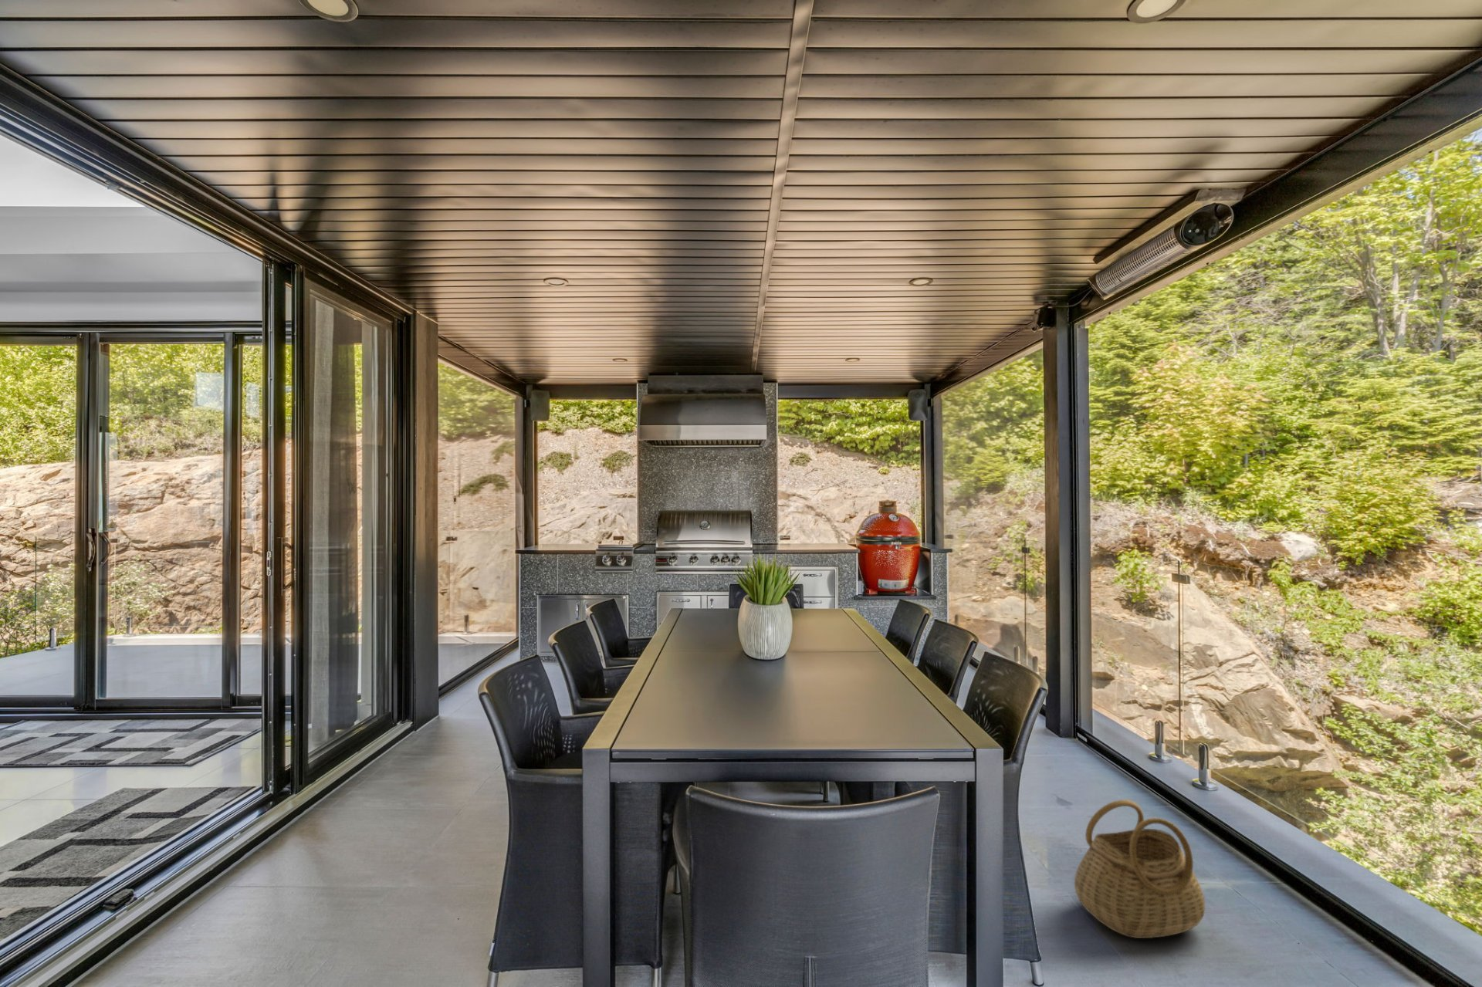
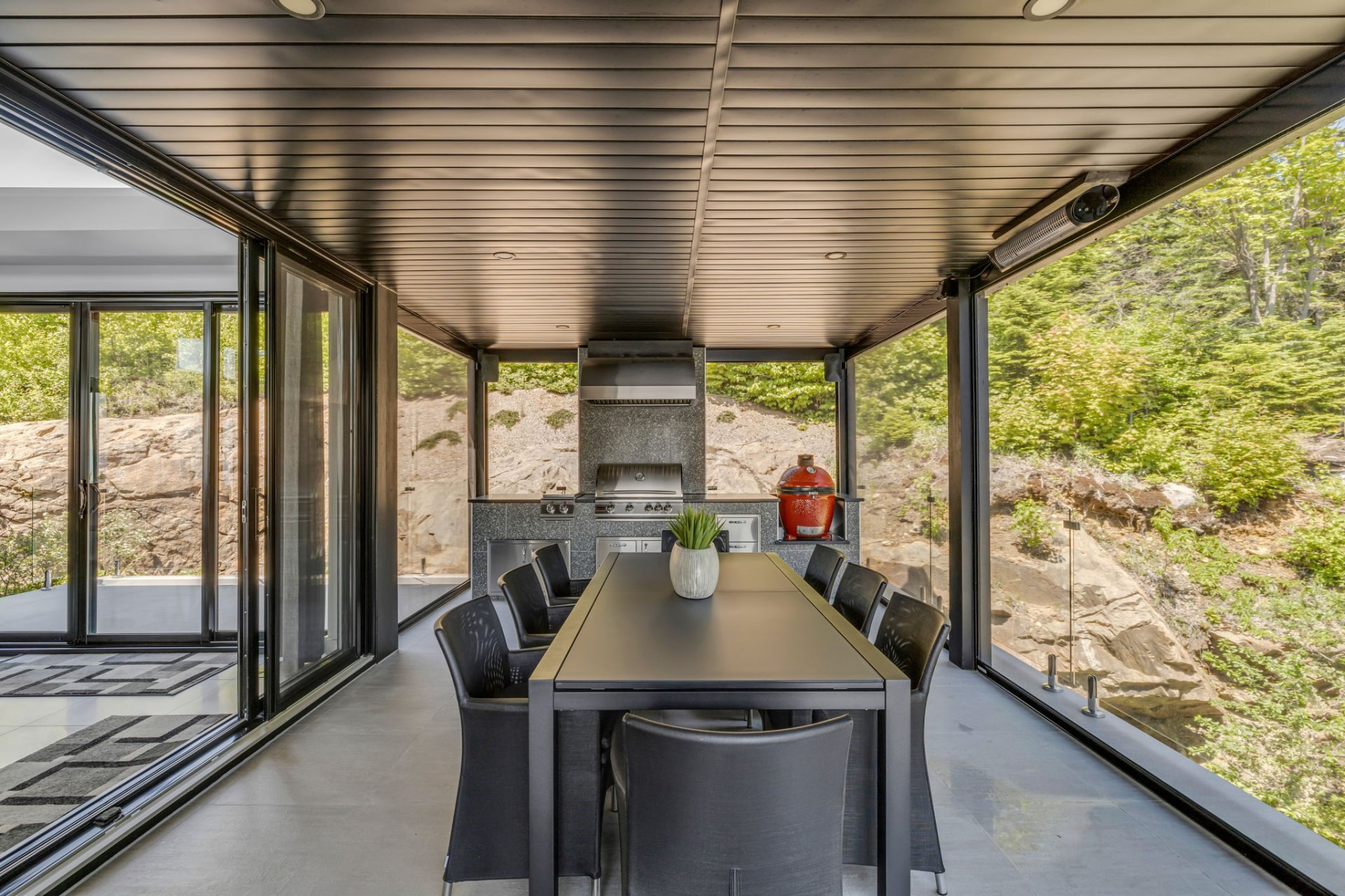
- basket [1073,799,1205,940]
